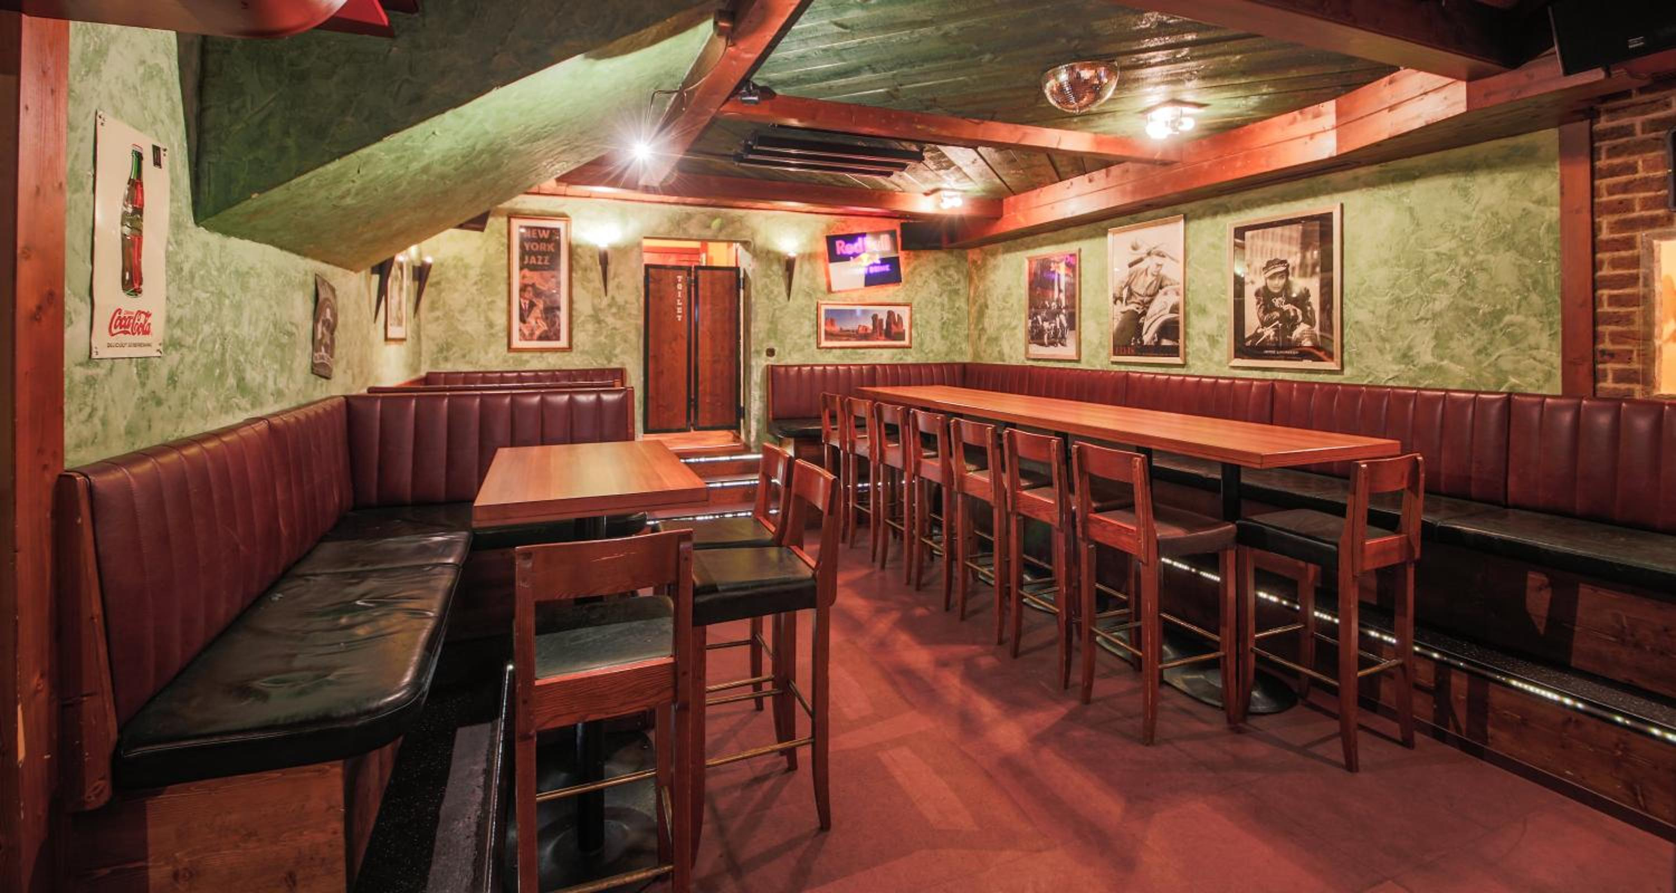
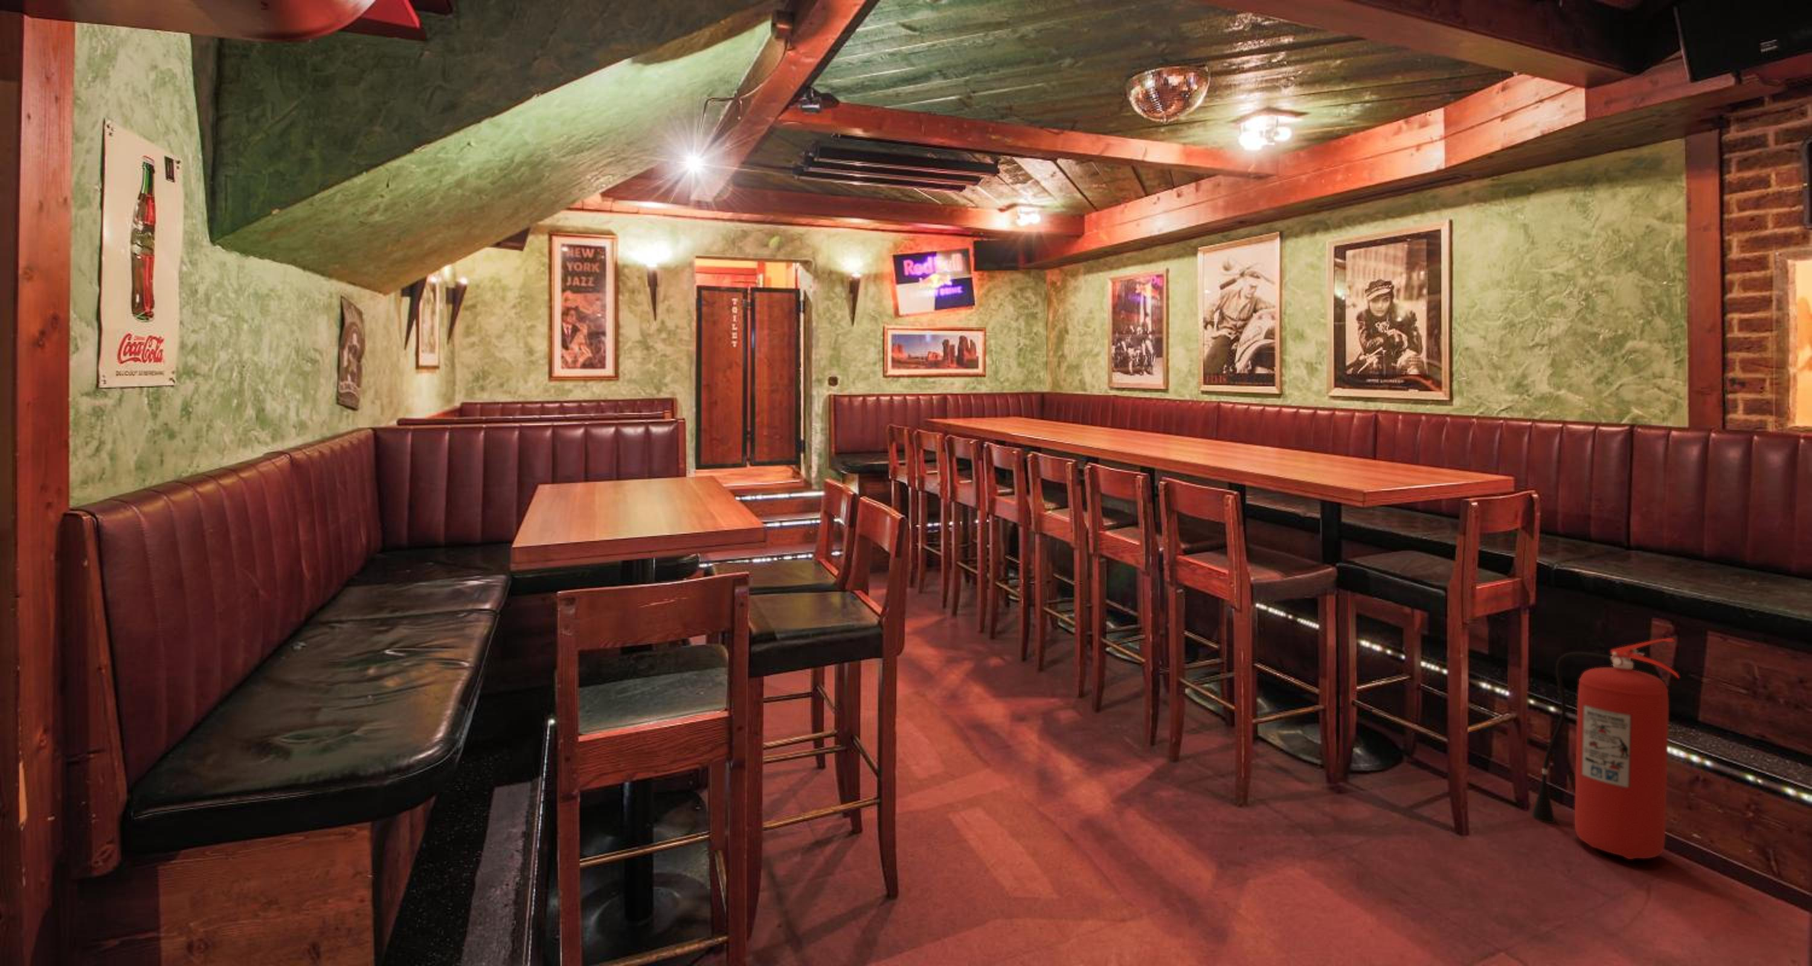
+ fire extinguisher [1532,638,1680,859]
